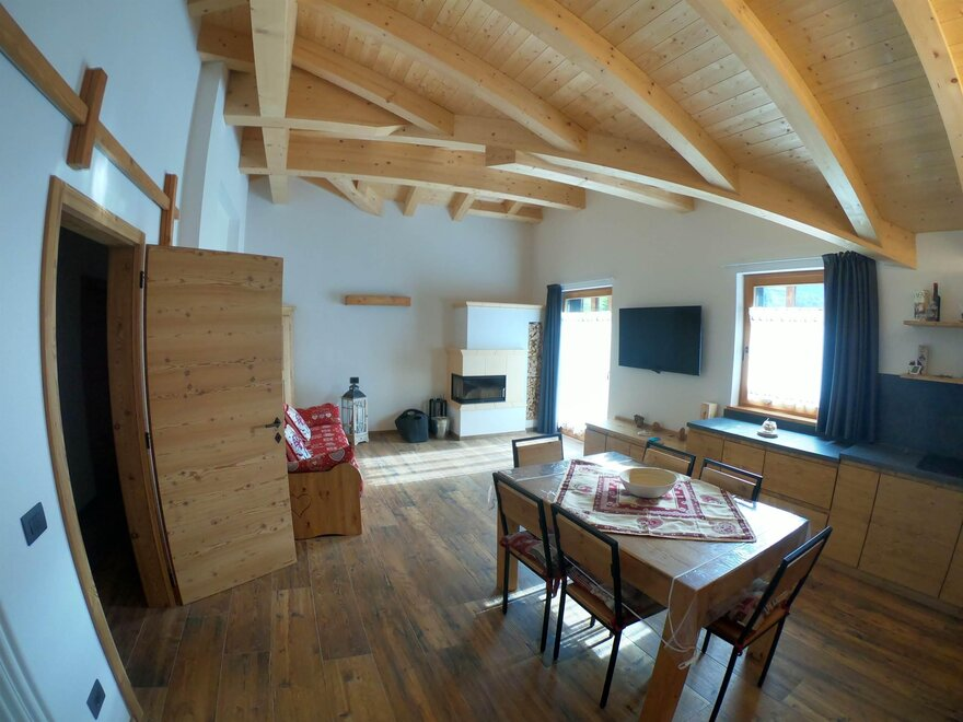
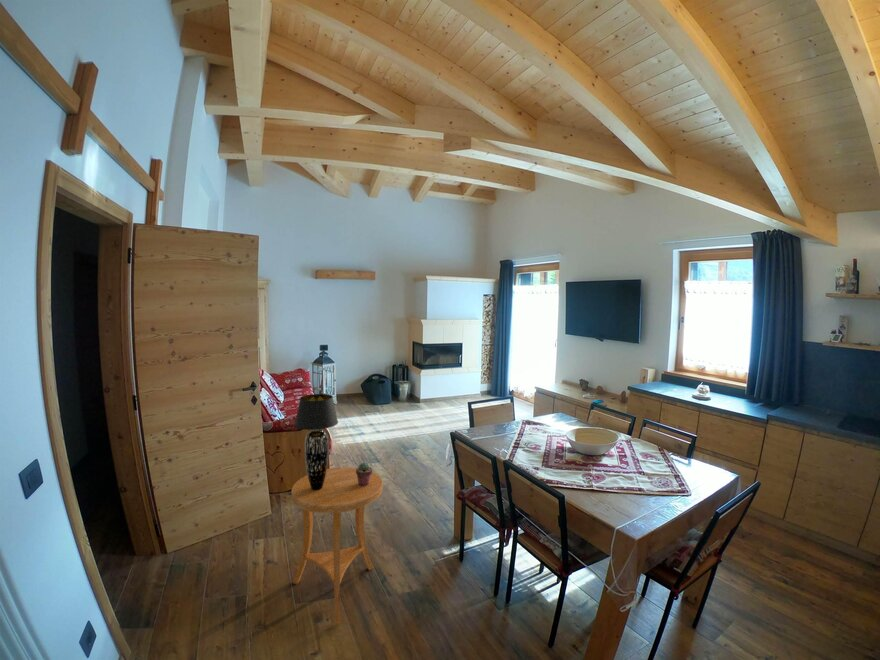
+ side table [290,466,384,626]
+ potted succulent [356,461,373,486]
+ table lamp [293,393,339,490]
